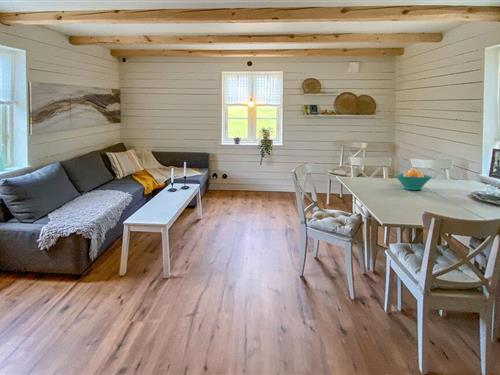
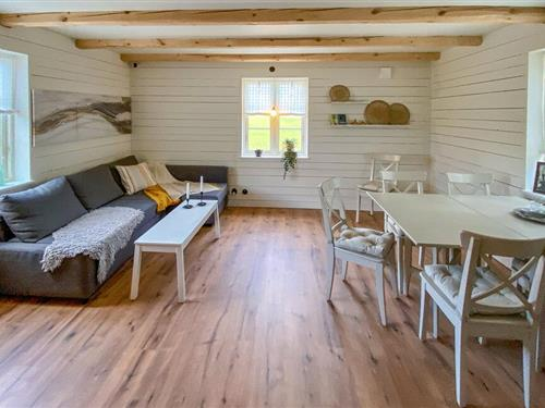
- fruit bowl [394,168,433,191]
